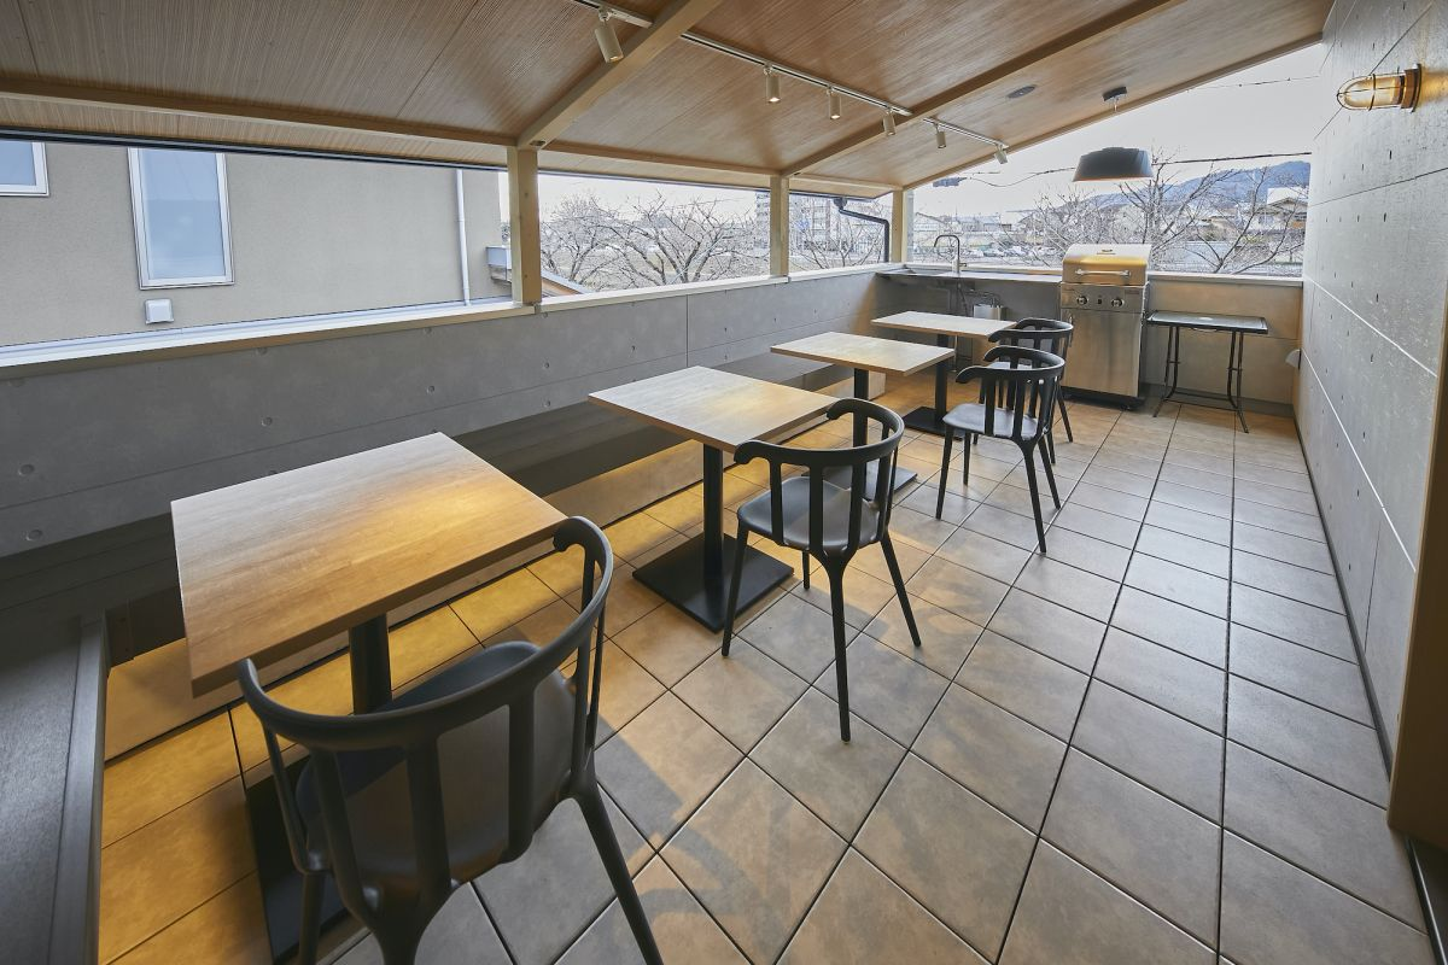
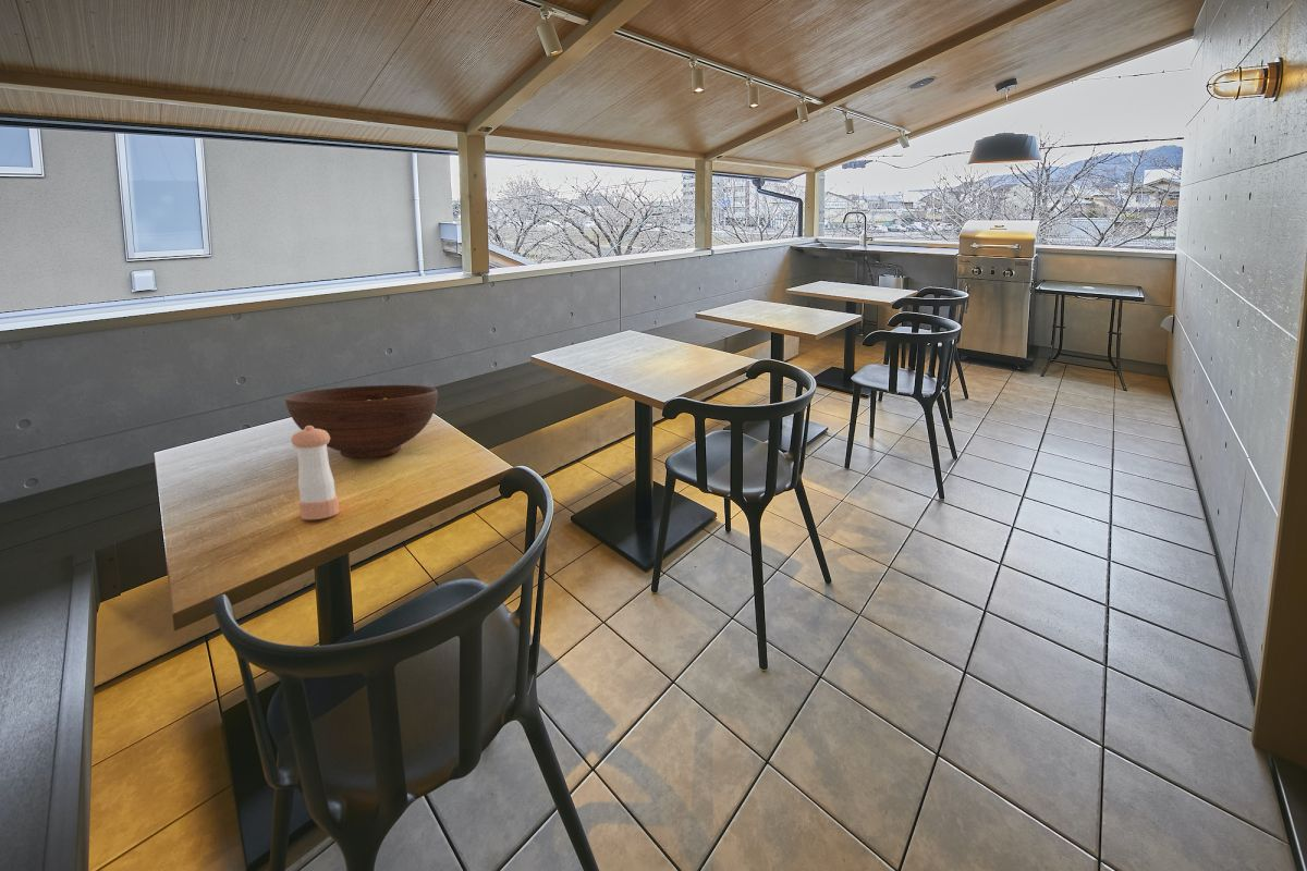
+ fruit bowl [284,384,439,459]
+ pepper shaker [290,426,341,520]
